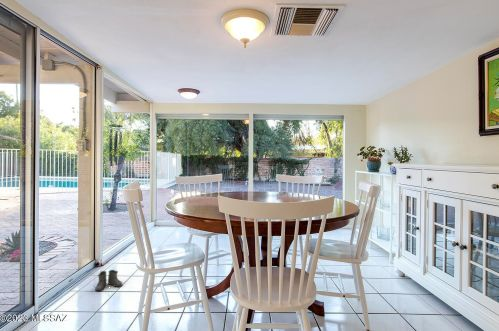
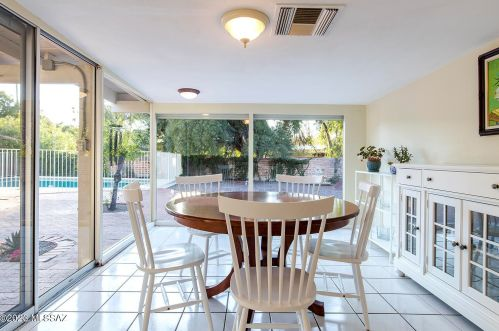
- boots [94,269,123,292]
